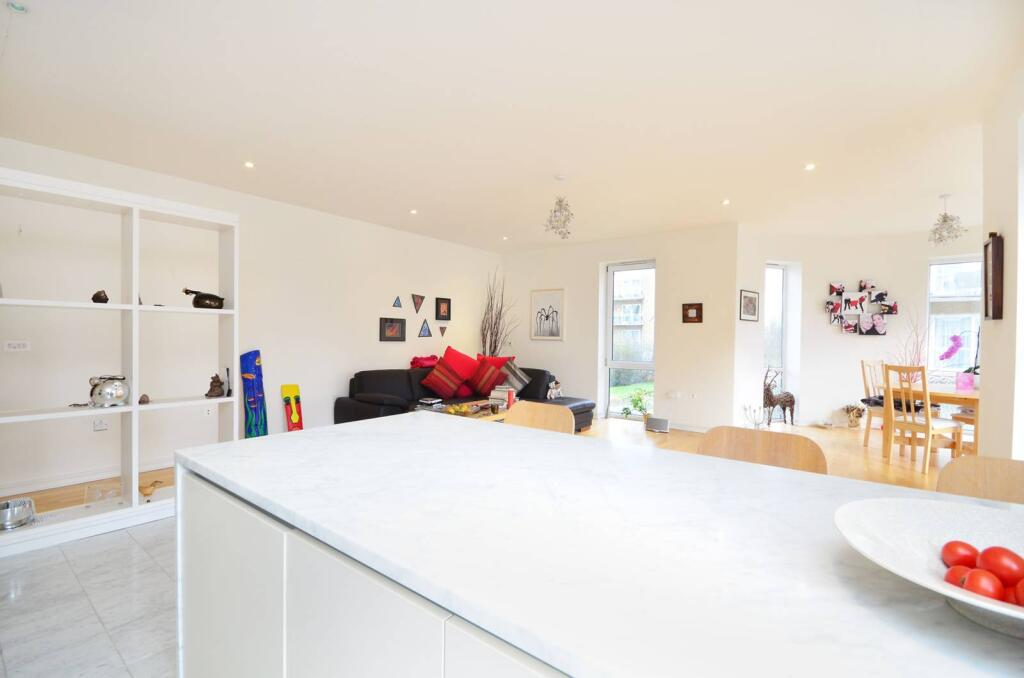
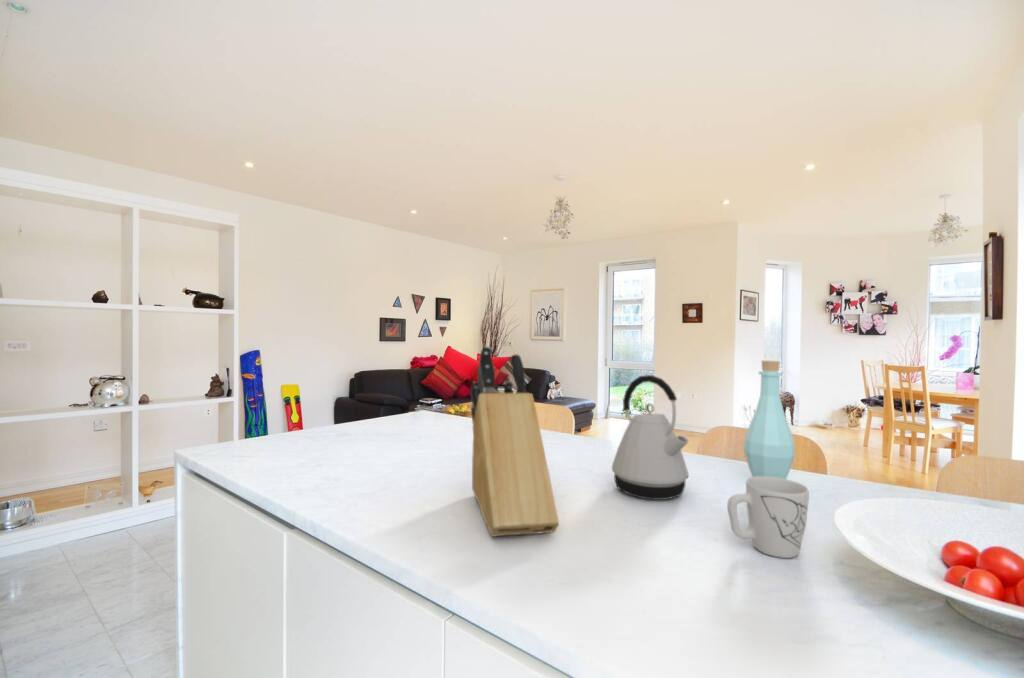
+ knife block [470,345,560,538]
+ kettle [611,374,690,501]
+ mug [726,476,810,559]
+ bottle [743,359,796,479]
